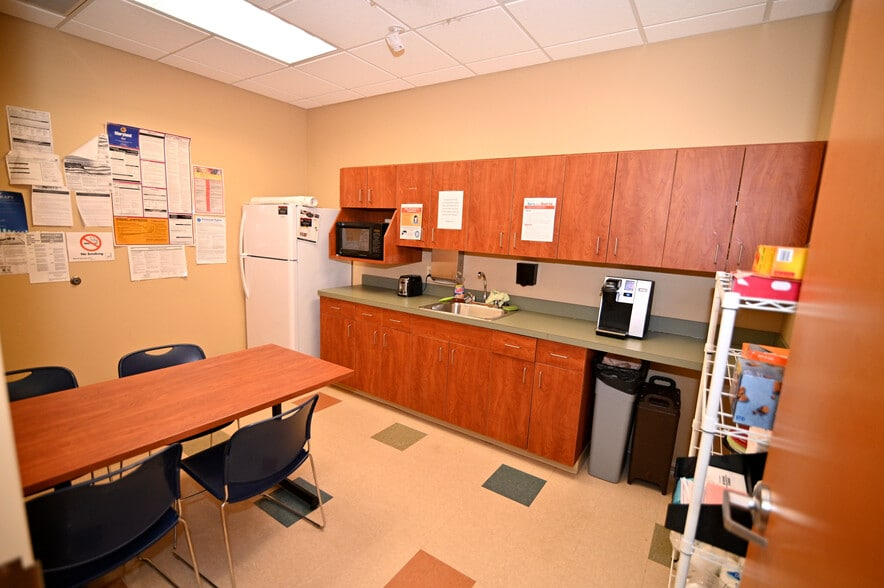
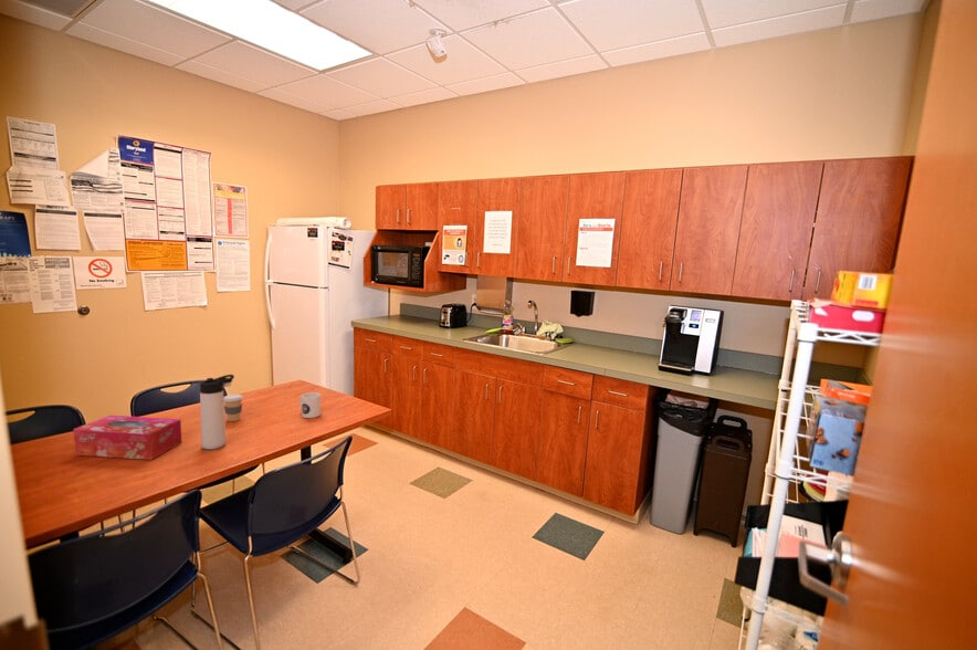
+ tissue box [72,413,182,461]
+ thermos bottle [199,374,235,451]
+ mug [298,391,322,419]
+ coffee cup [223,394,244,422]
